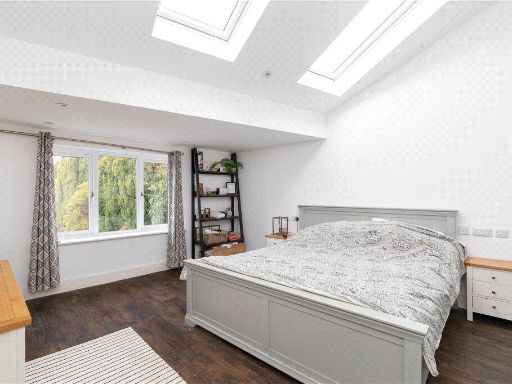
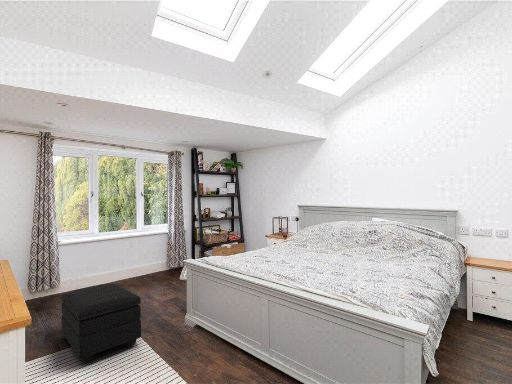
+ footstool [60,282,142,364]
